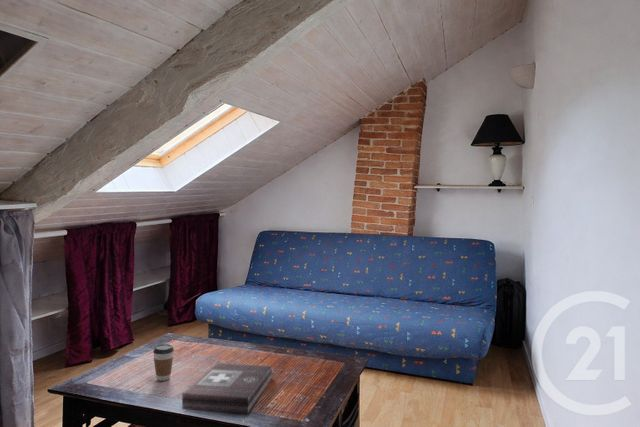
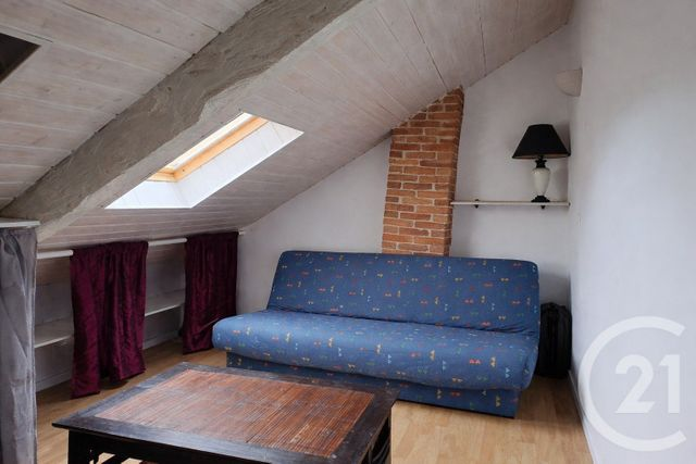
- first aid kit [181,362,273,415]
- coffee cup [152,343,175,382]
